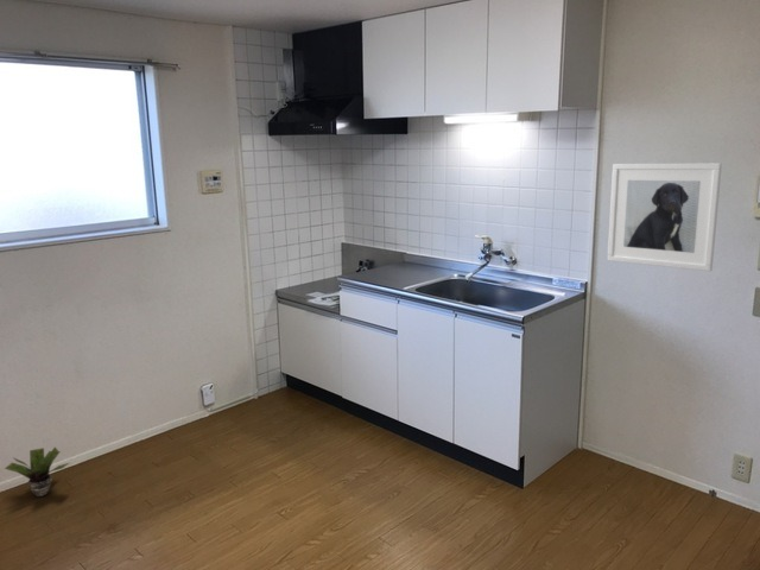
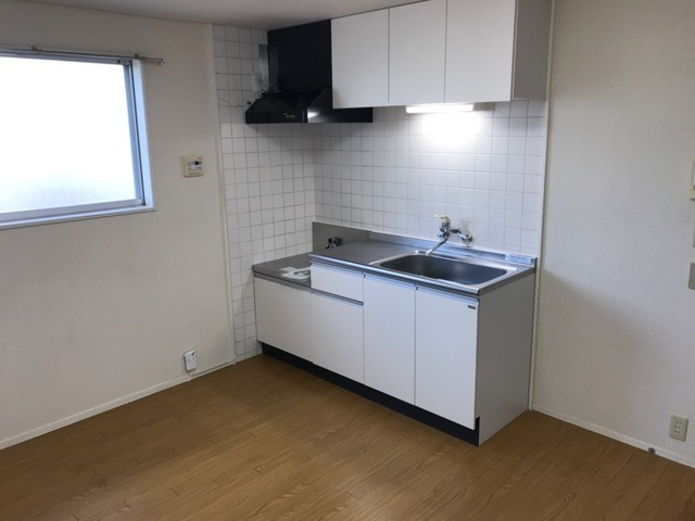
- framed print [606,162,723,272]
- potted plant [4,445,70,498]
